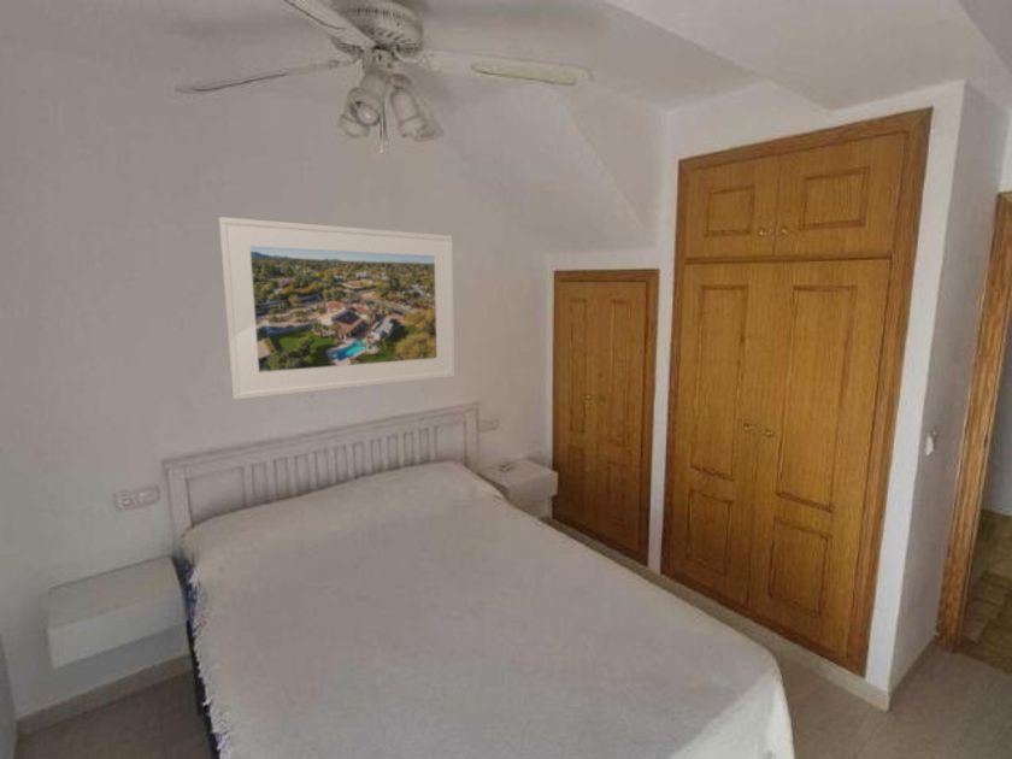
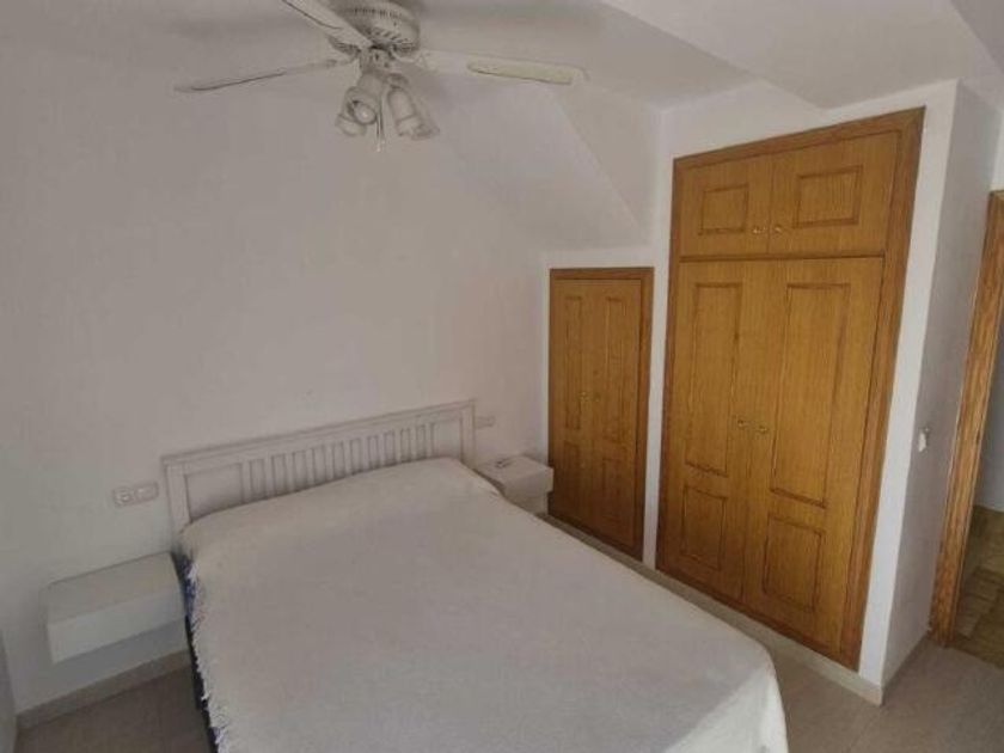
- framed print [218,216,455,401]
